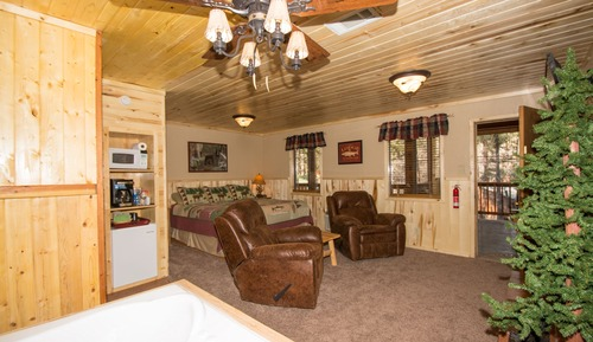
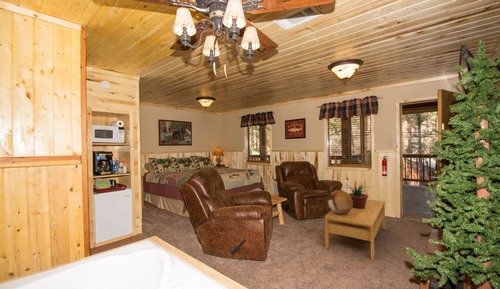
+ coffee table [324,198,386,262]
+ potted plant [345,184,370,209]
+ decorative sphere [327,189,353,214]
